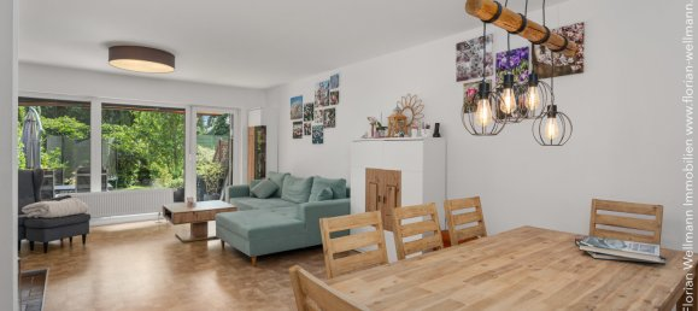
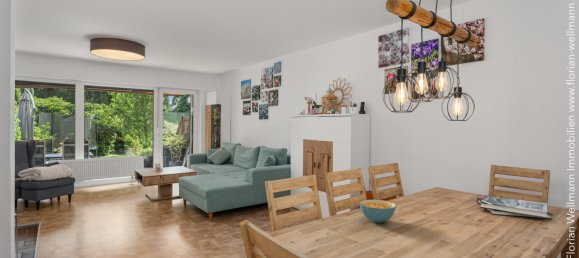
+ cereal bowl [359,199,397,224]
